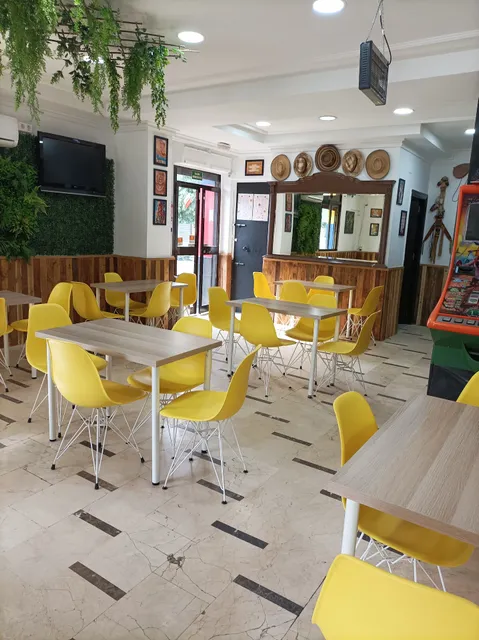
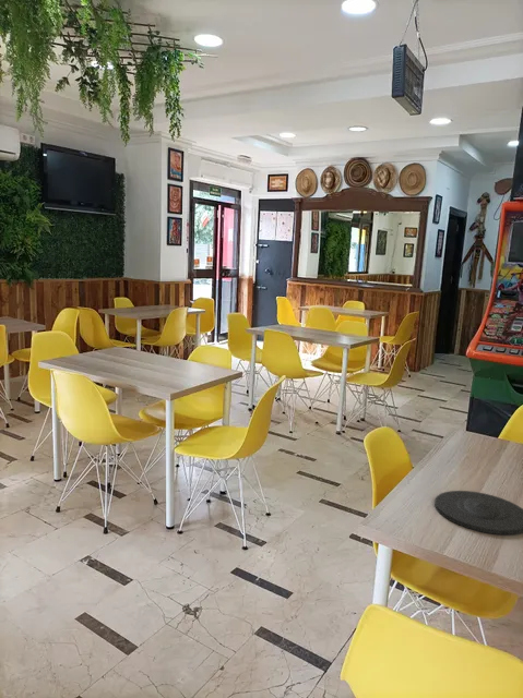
+ plate [433,490,523,535]
